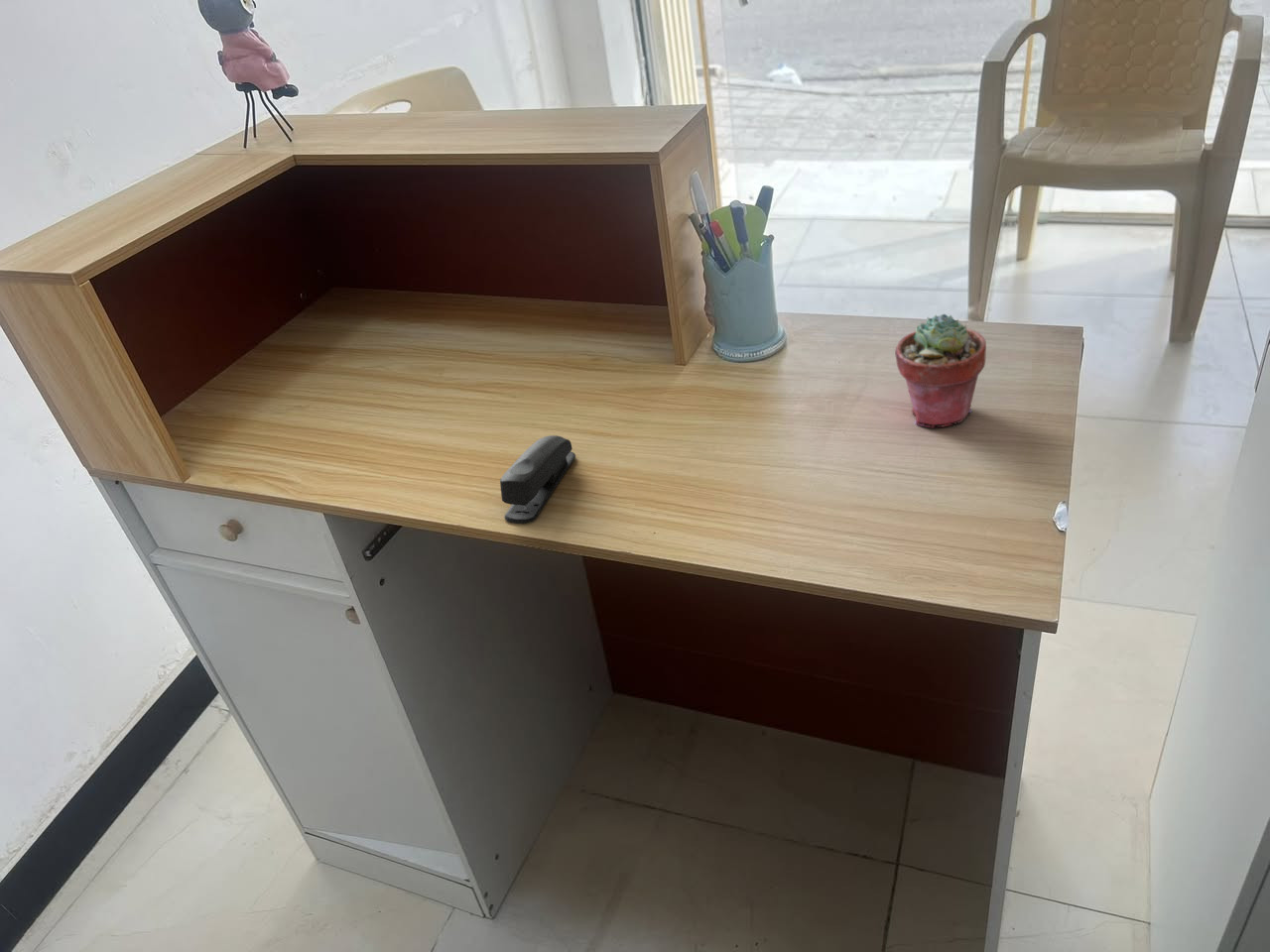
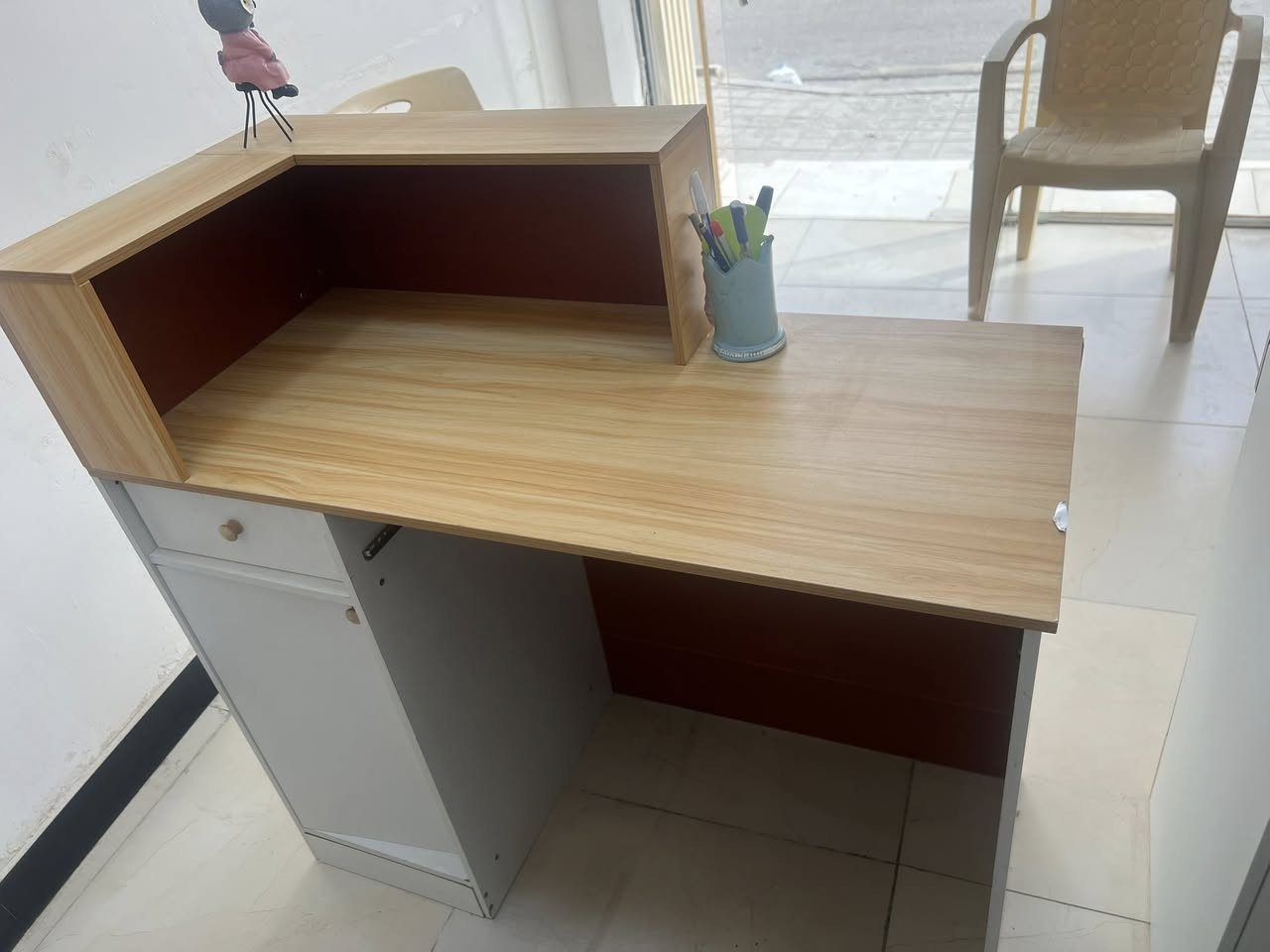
- stapler [499,434,576,525]
- potted succulent [894,313,987,428]
